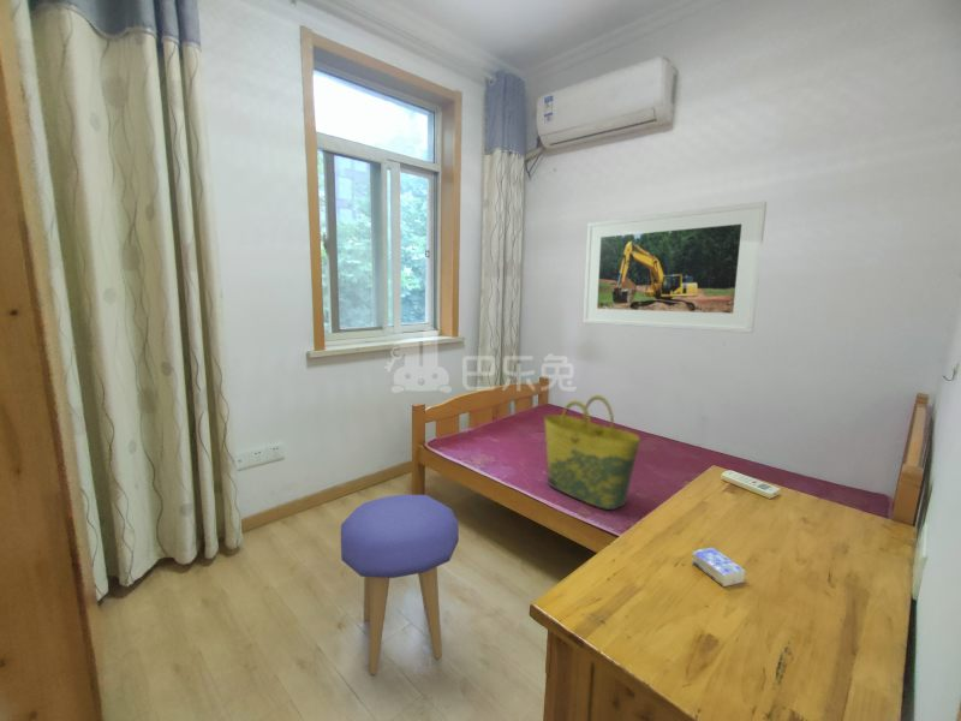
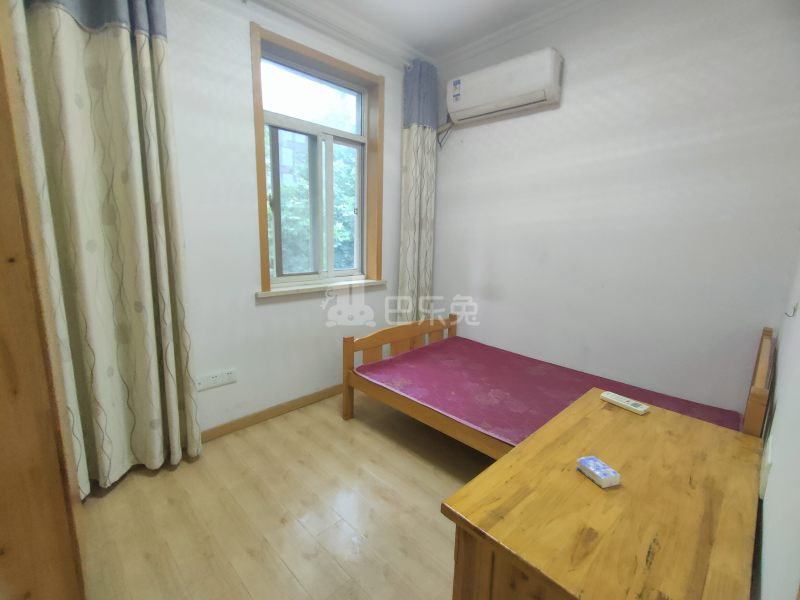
- stool [340,493,460,675]
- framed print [581,201,768,334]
- tote bag [543,394,641,511]
